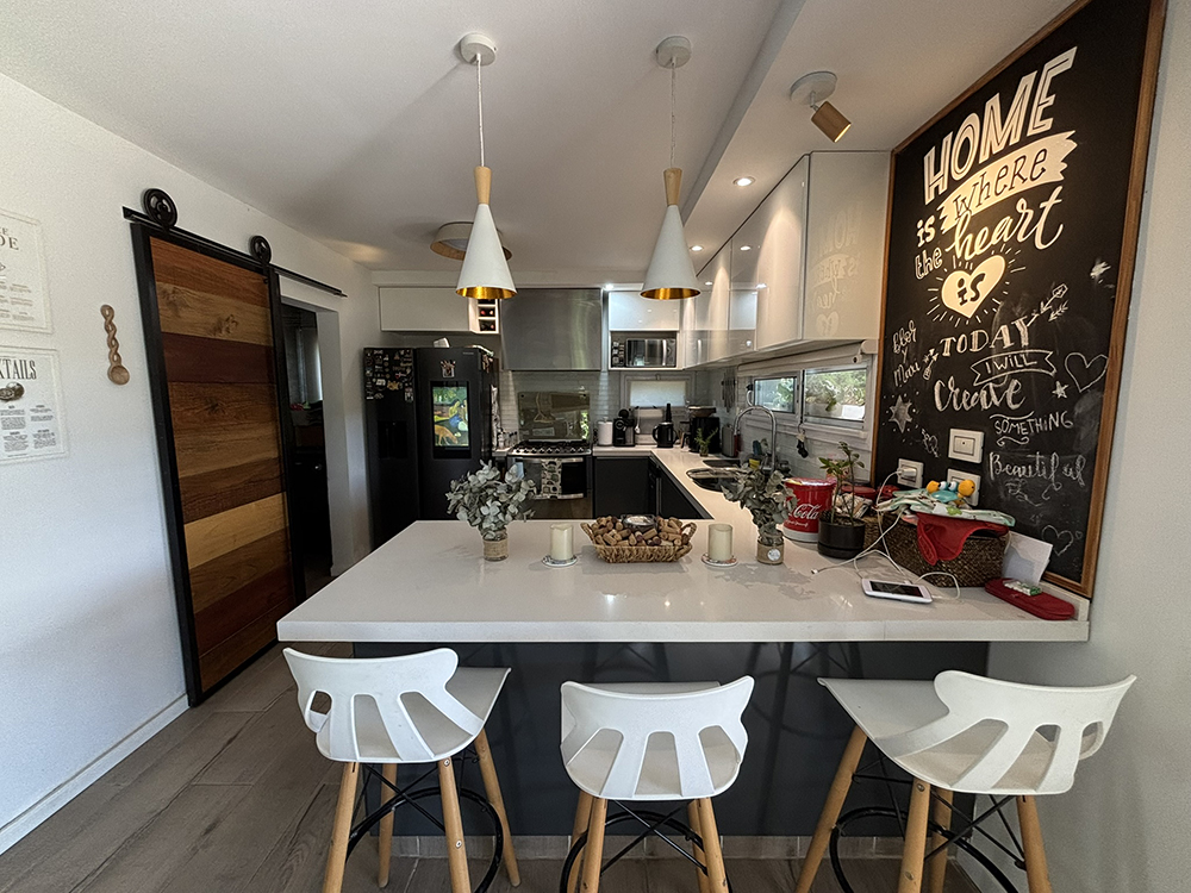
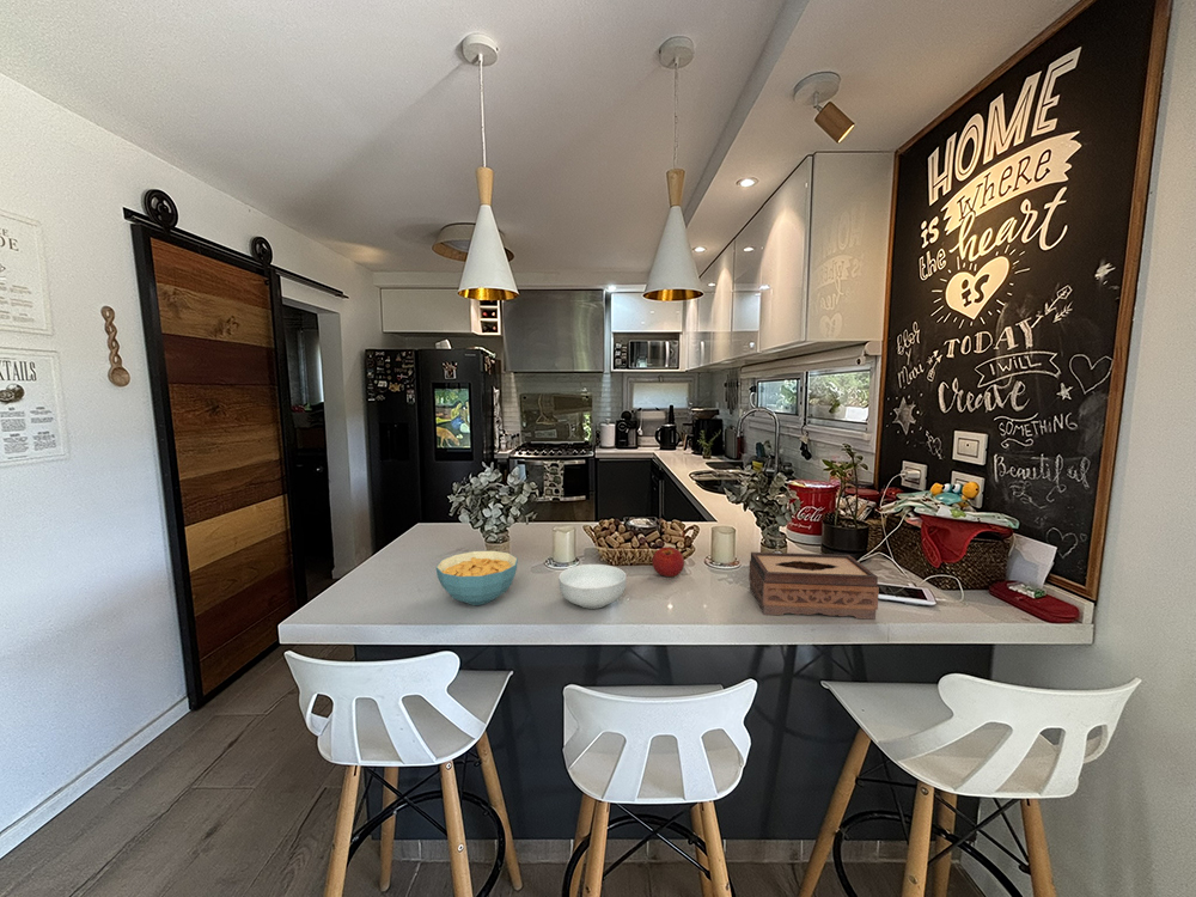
+ cereal bowl [557,563,628,610]
+ apple [651,545,685,578]
+ tissue box [748,551,880,621]
+ cereal bowl [434,550,519,606]
